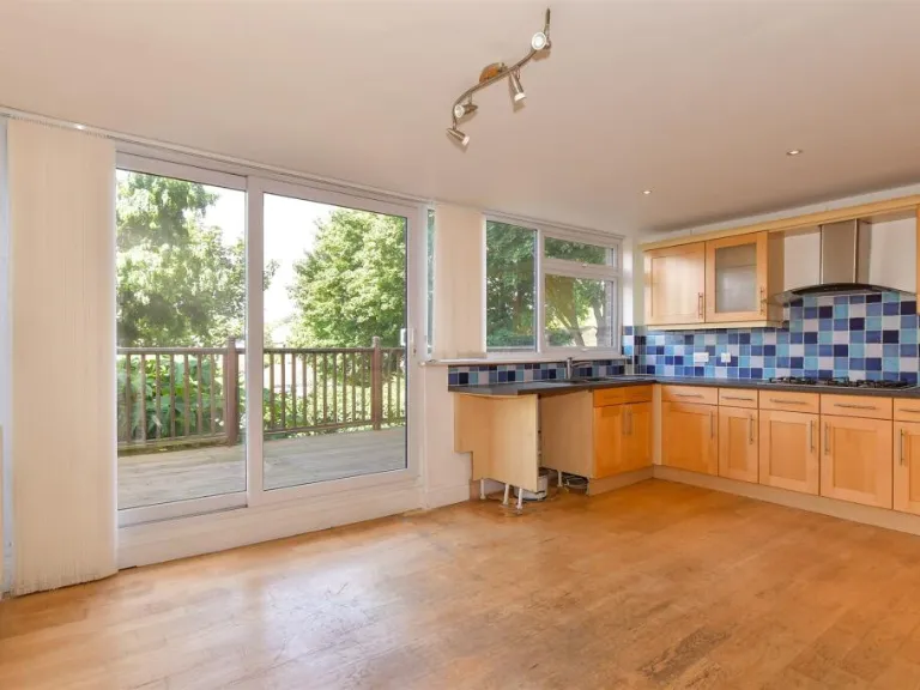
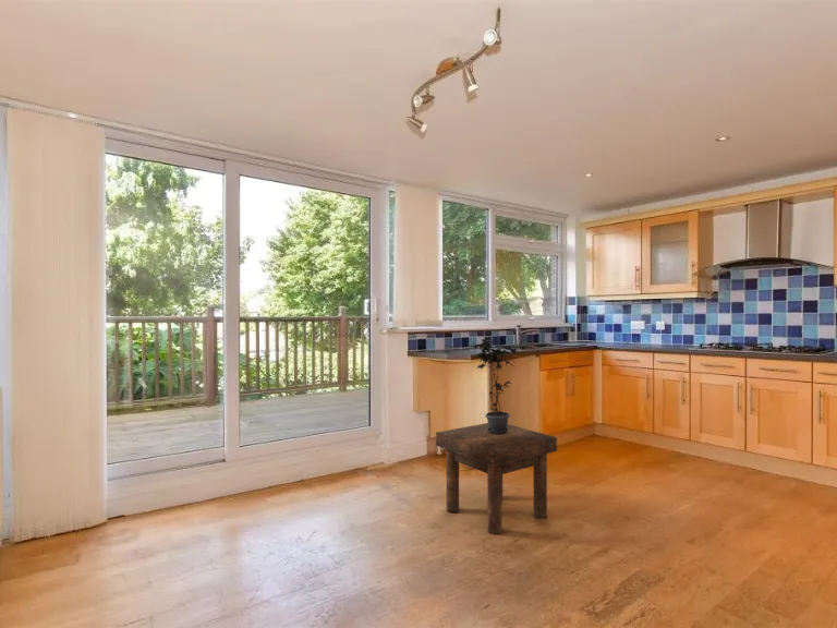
+ potted plant [466,333,520,434]
+ stool [435,422,558,535]
